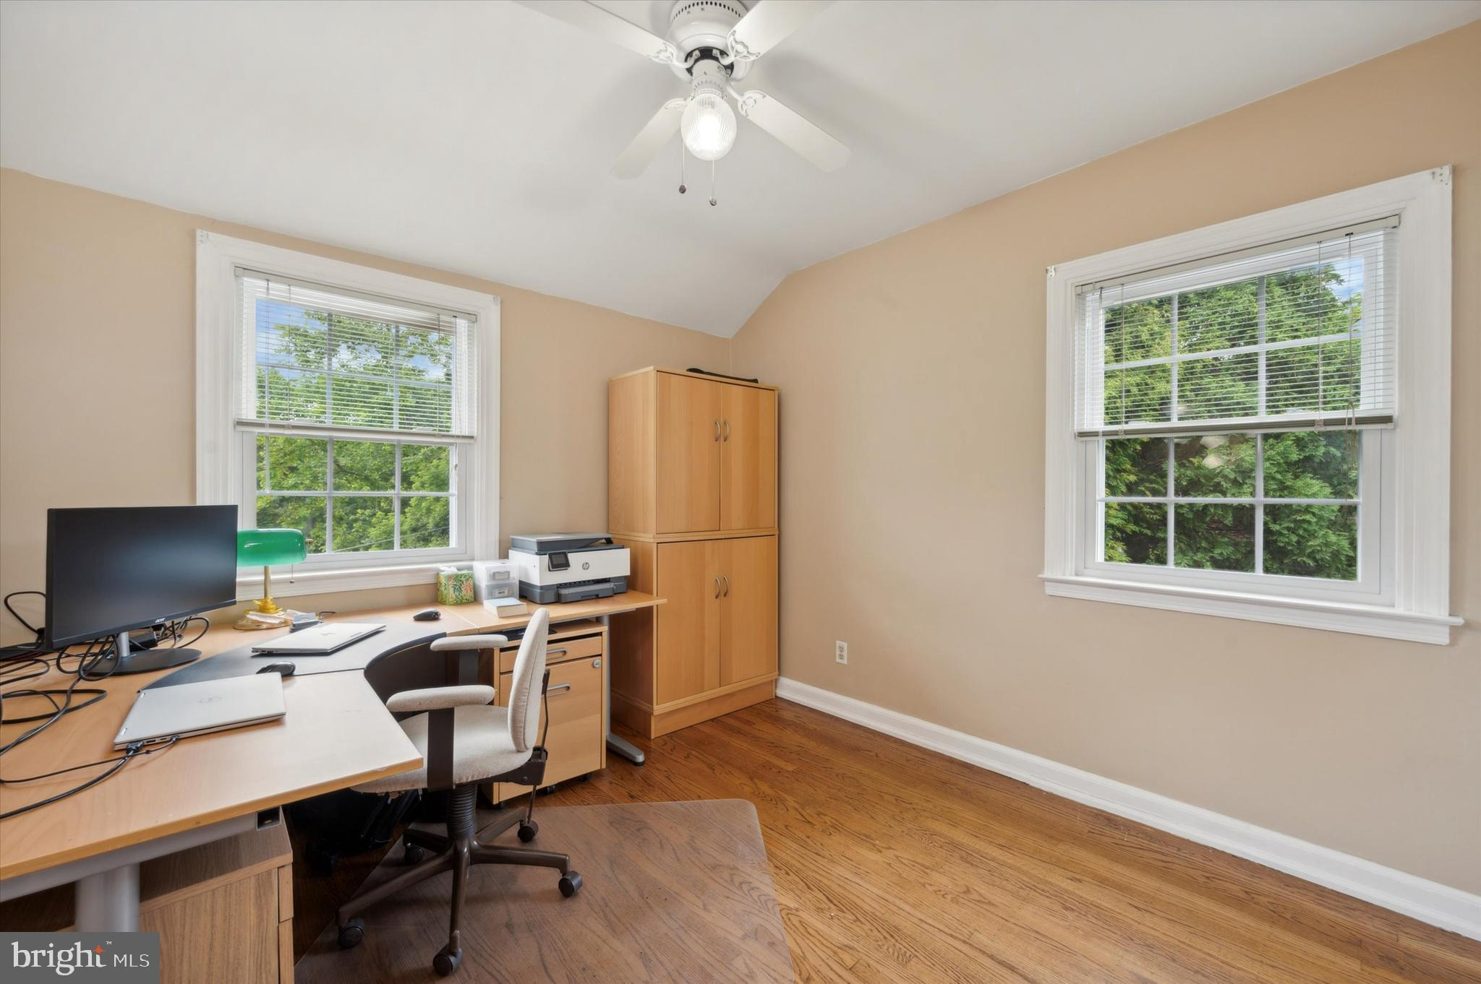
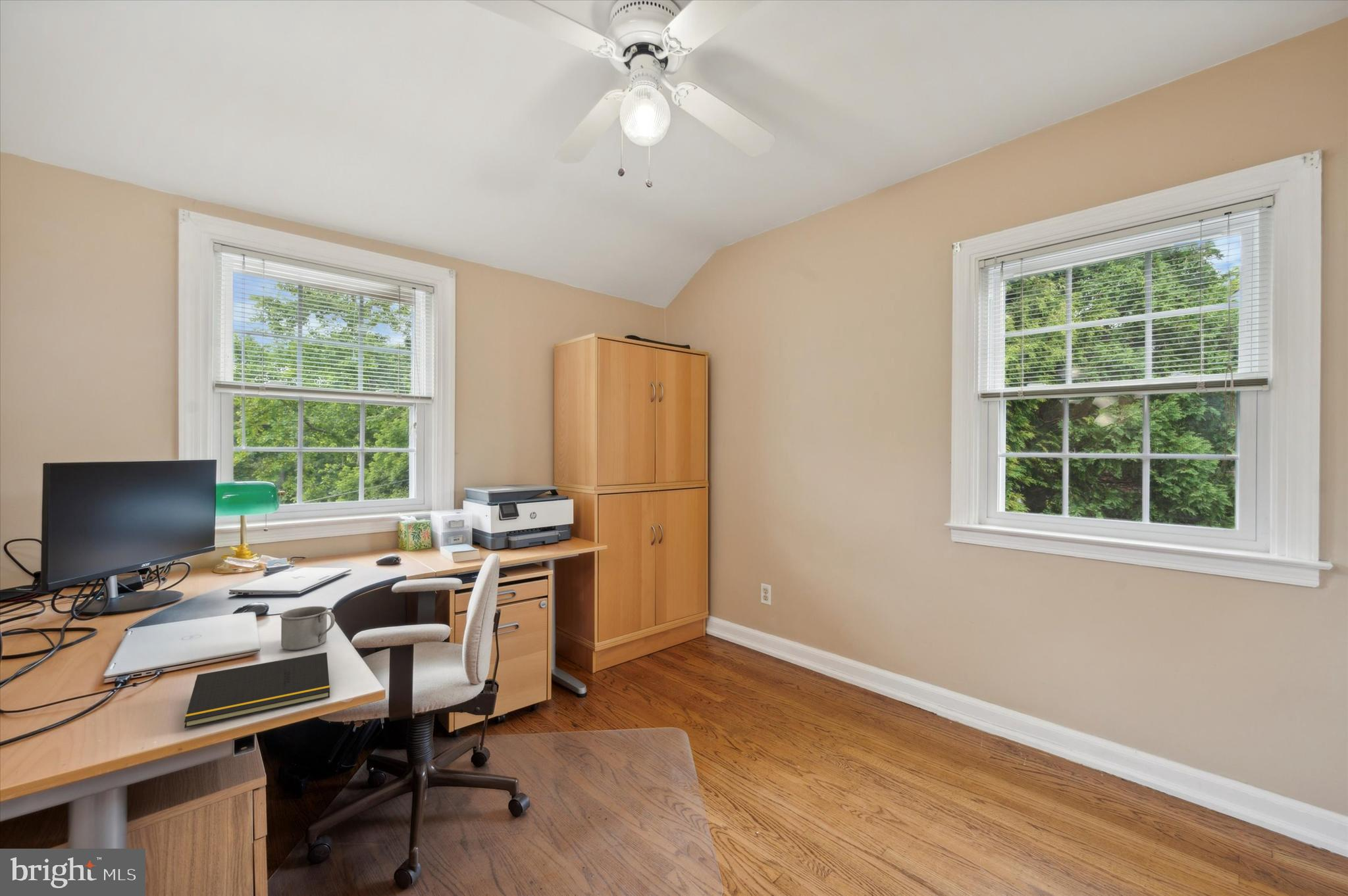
+ mug [280,605,336,651]
+ notepad [184,652,330,729]
